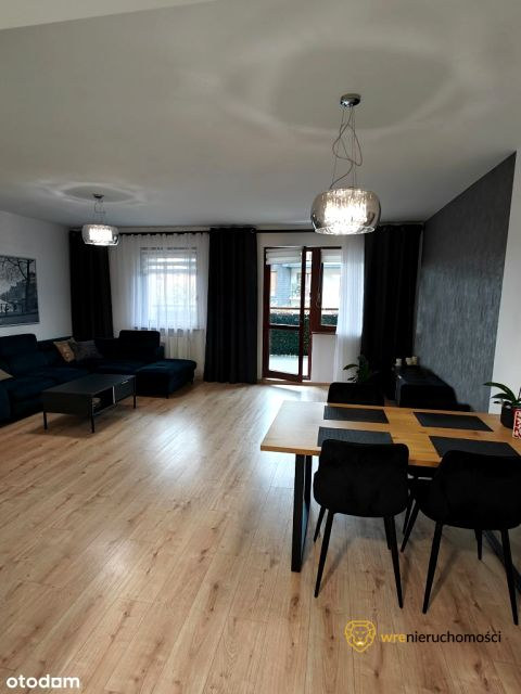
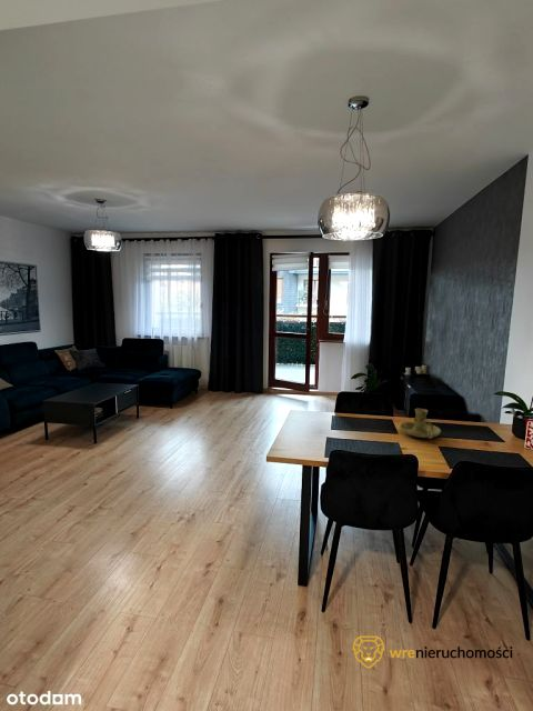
+ candle holder [399,408,442,440]
